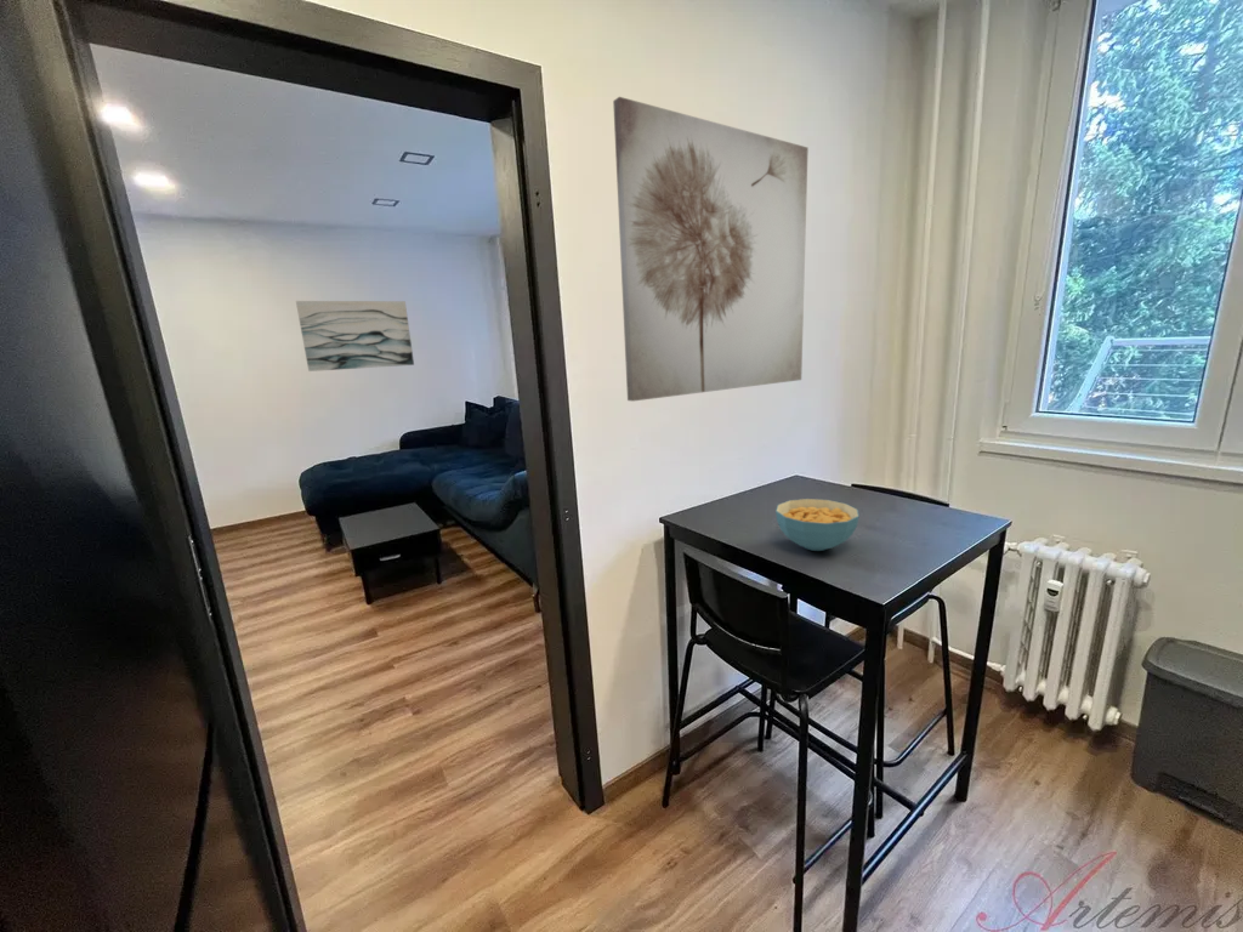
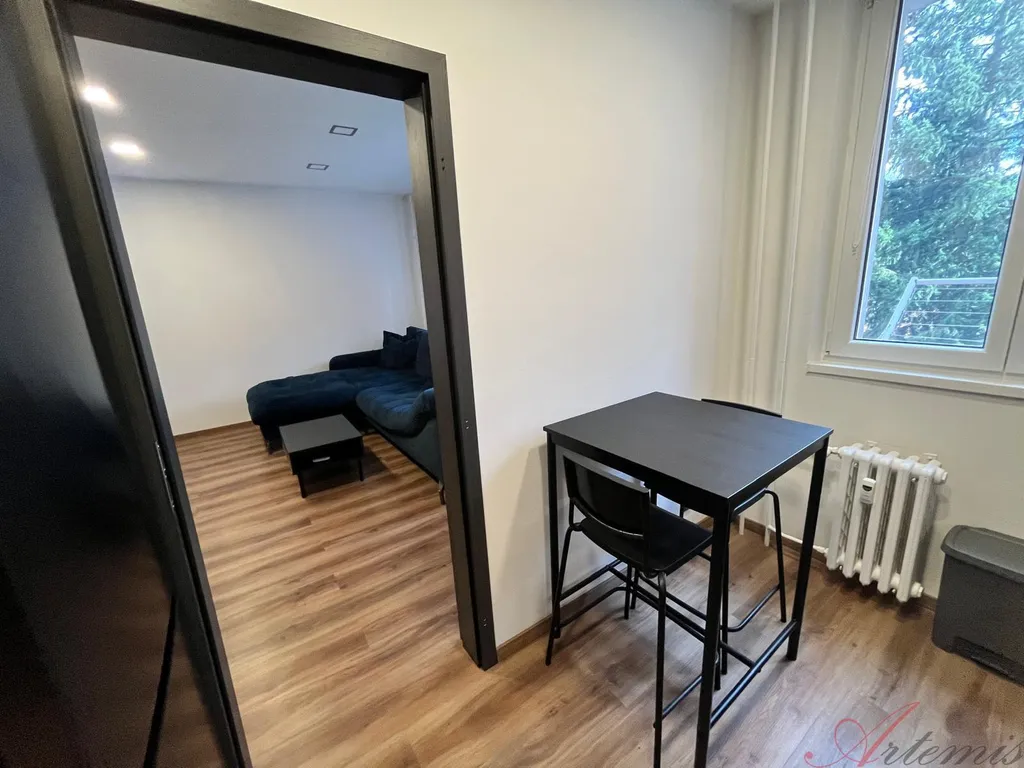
- wall art [612,96,810,403]
- cereal bowl [774,498,861,552]
- wall art [295,300,415,373]
